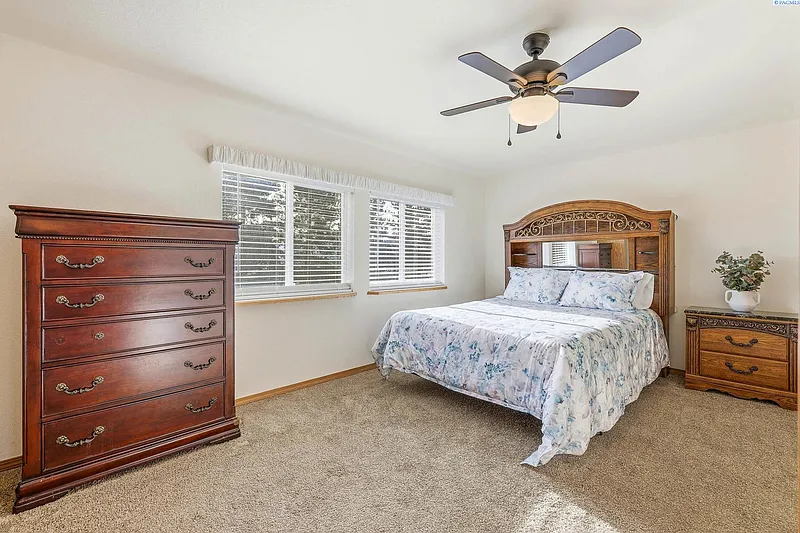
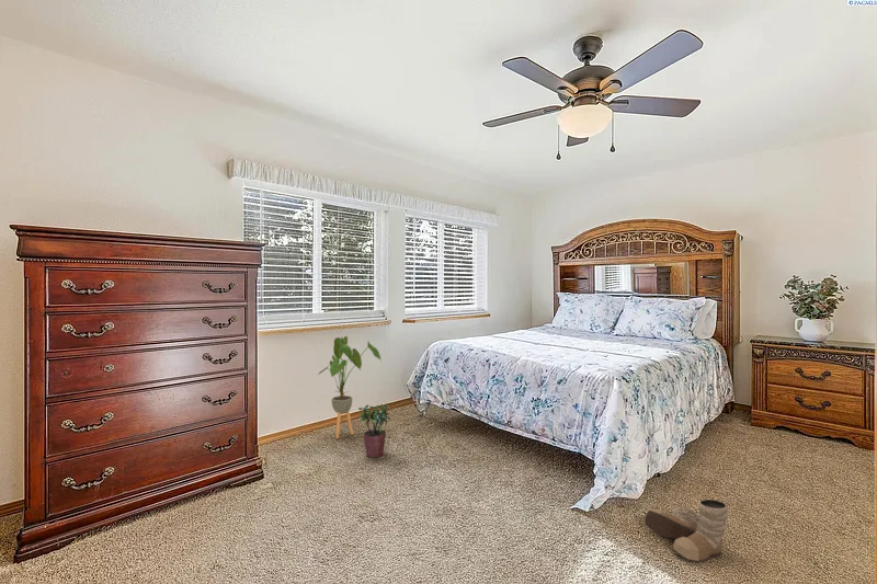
+ potted plant [357,402,391,458]
+ house plant [317,335,383,439]
+ boots [643,499,730,563]
